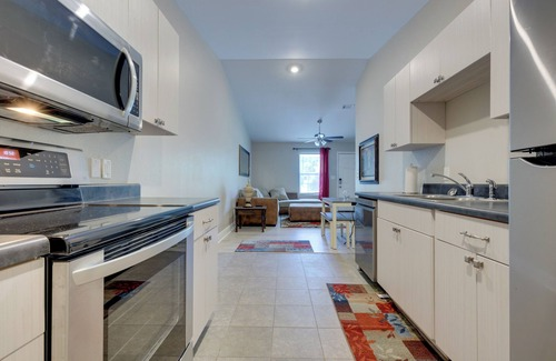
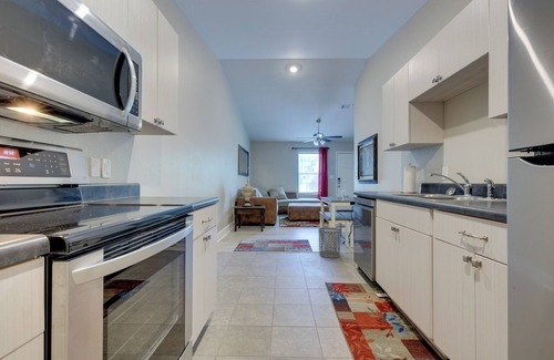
+ waste bin [318,226,342,259]
